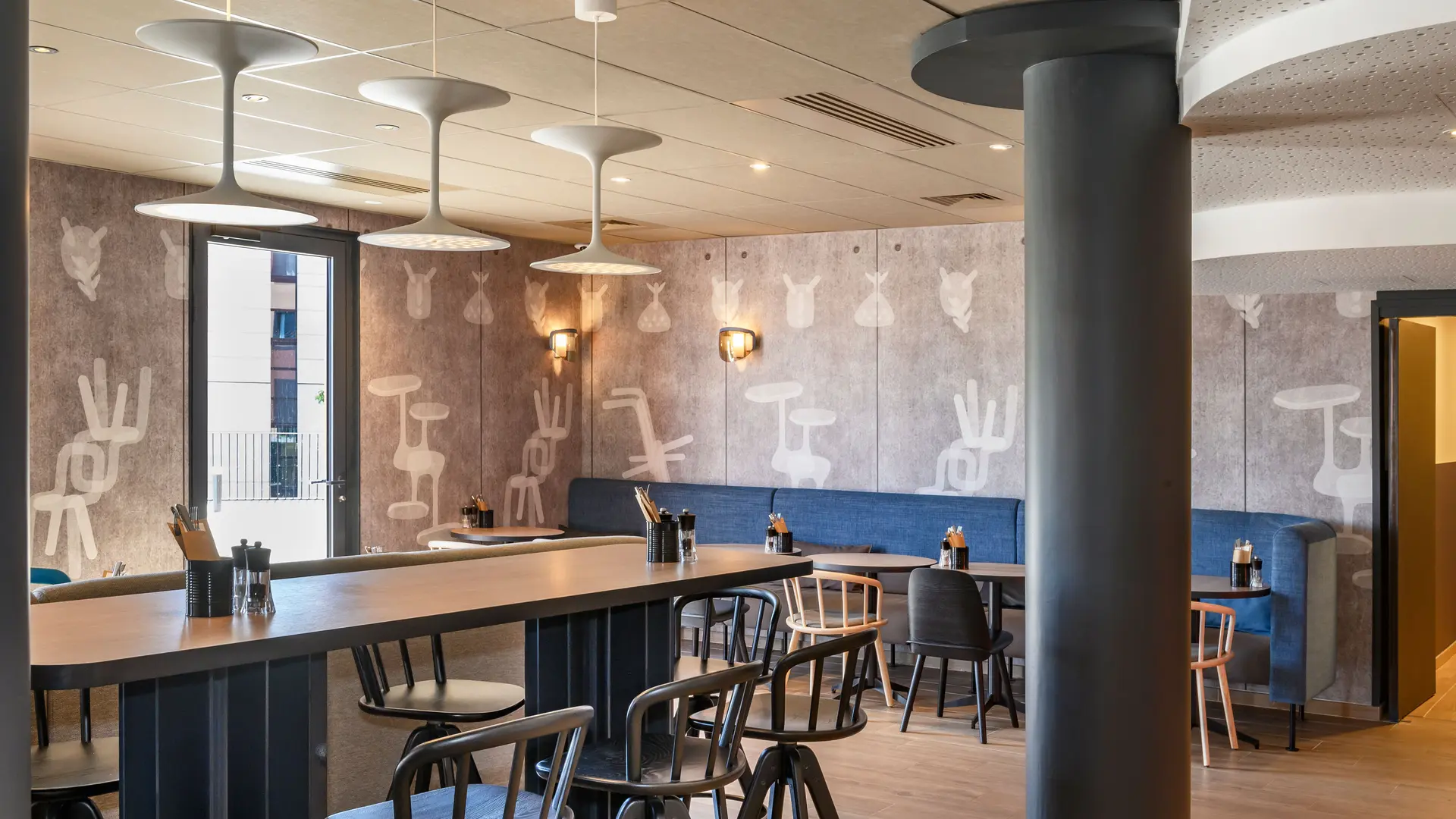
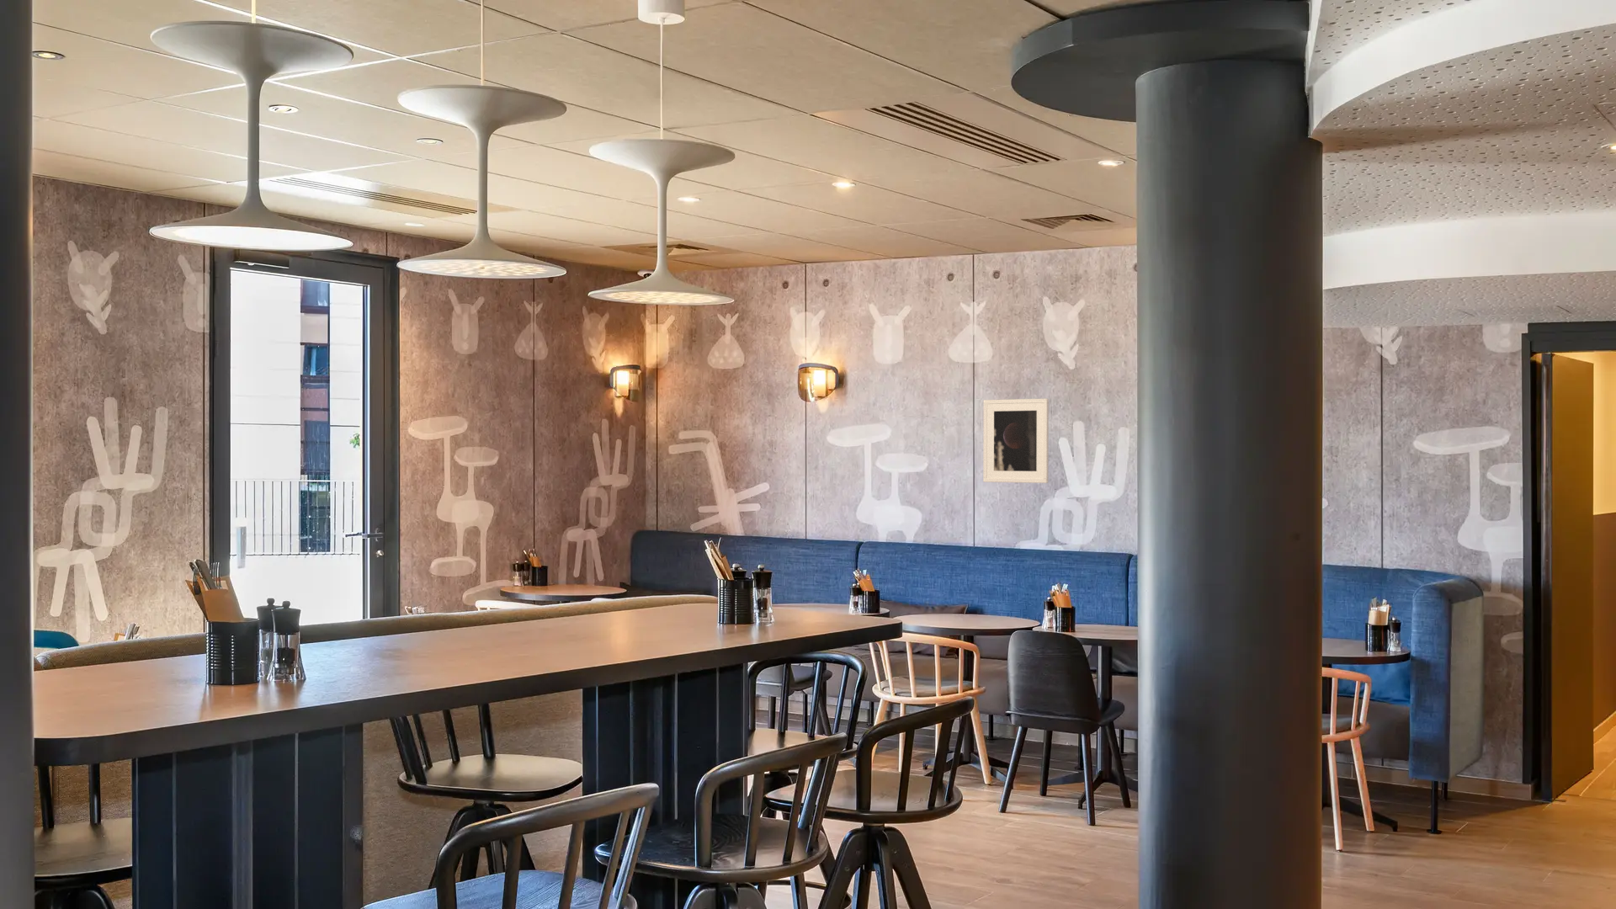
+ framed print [982,398,1050,484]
